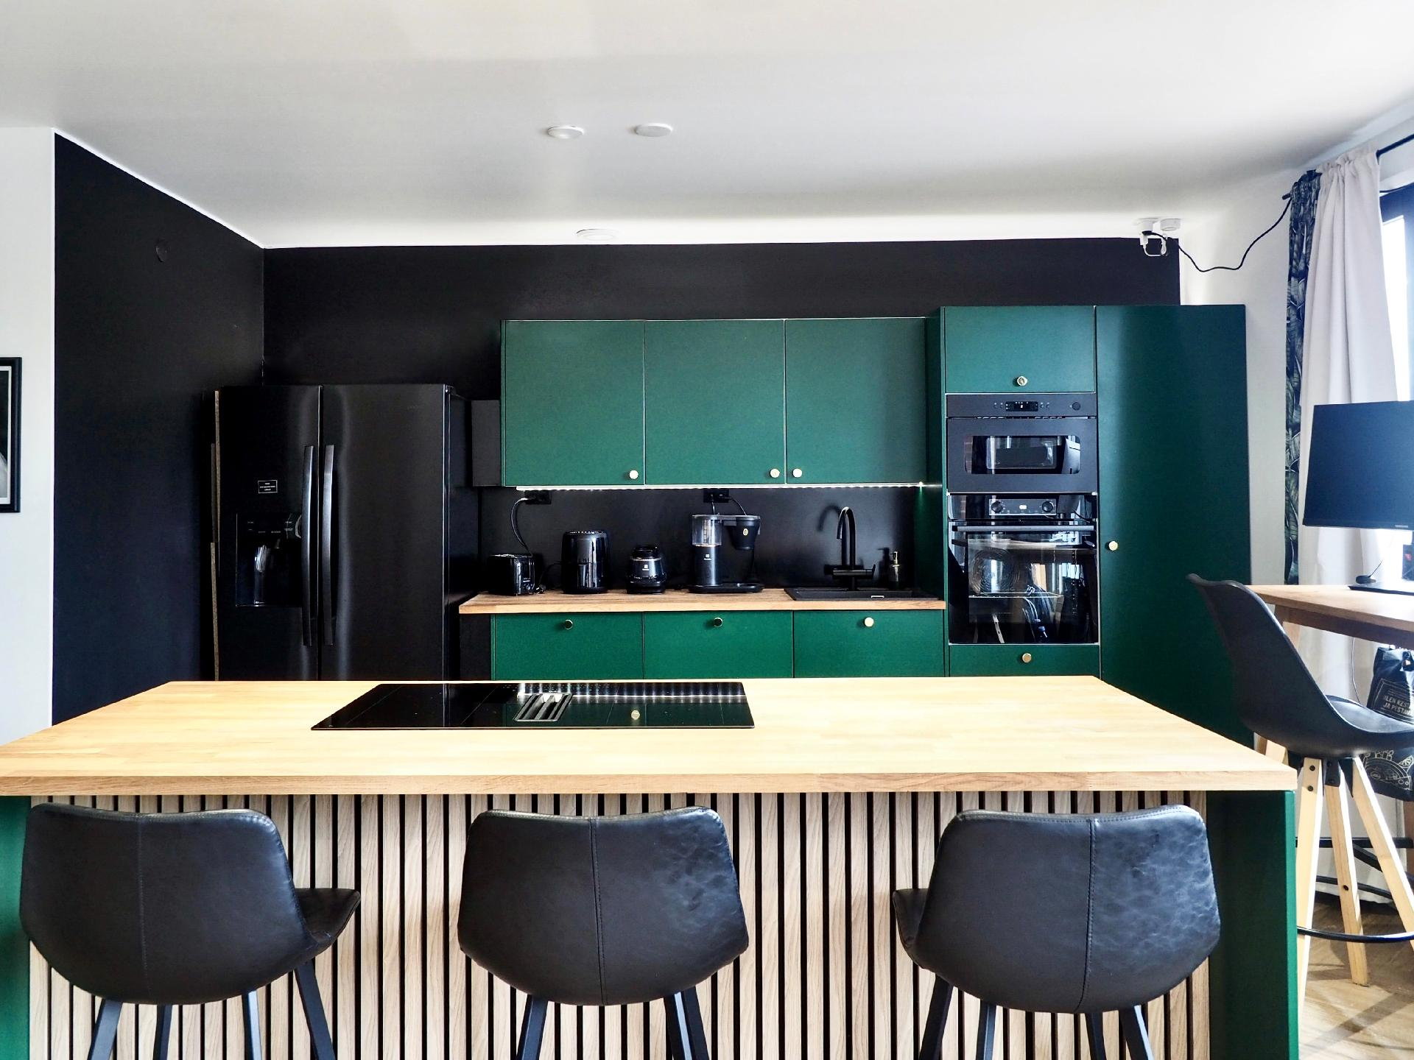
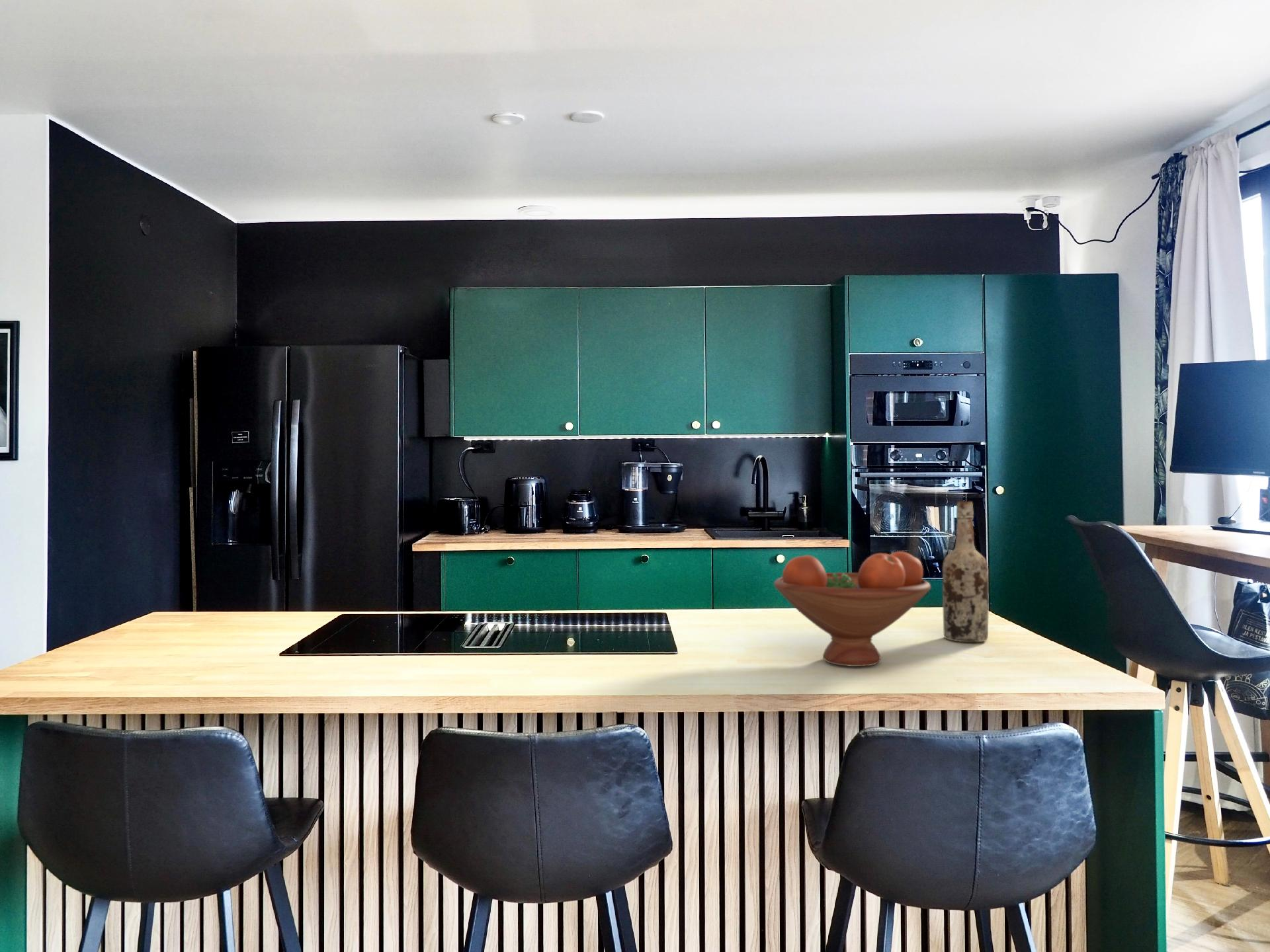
+ wine bottle [942,500,989,643]
+ fruit bowl [773,551,931,667]
